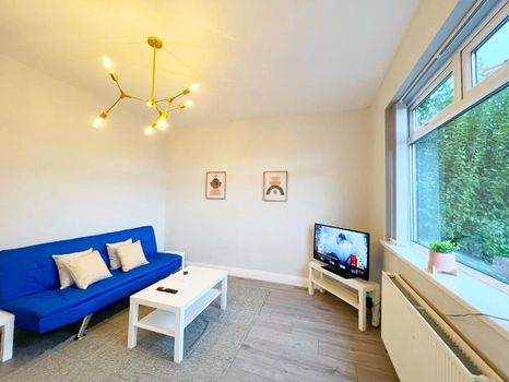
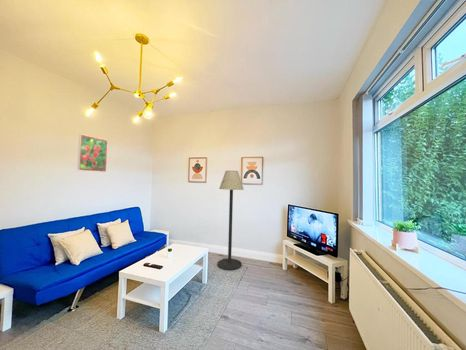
+ floor lamp [217,170,245,271]
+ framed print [77,133,109,173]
